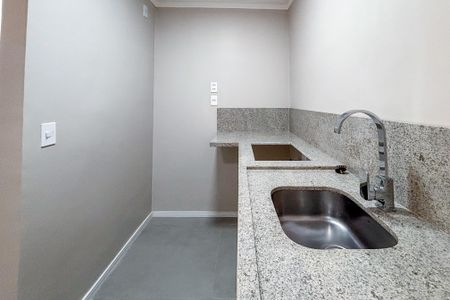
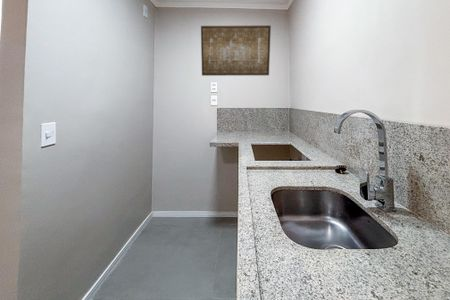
+ wall art [200,24,272,77]
